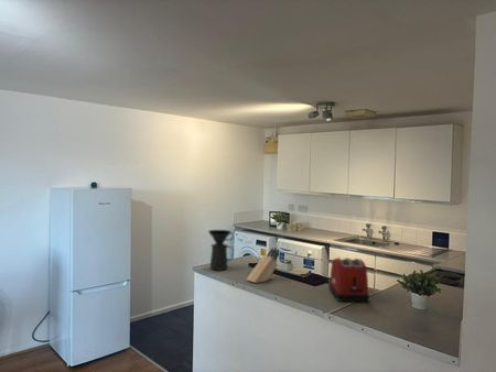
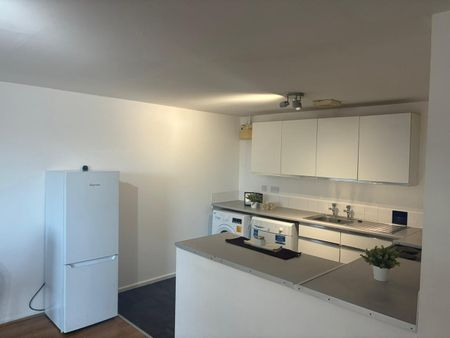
- knife block [246,247,281,284]
- toaster [327,256,370,303]
- coffee maker [207,229,235,272]
